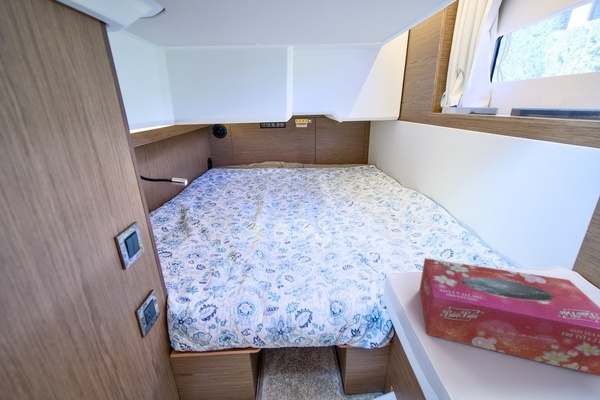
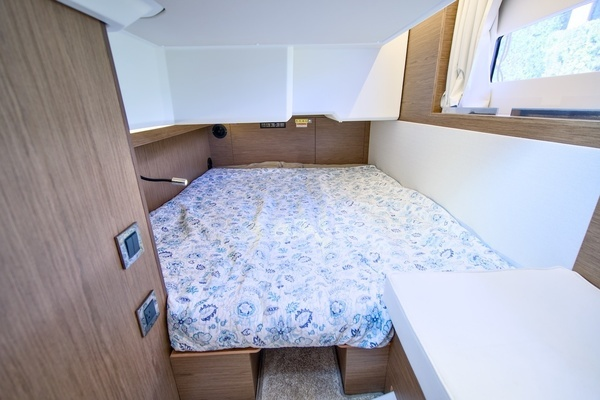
- tissue box [419,257,600,377]
